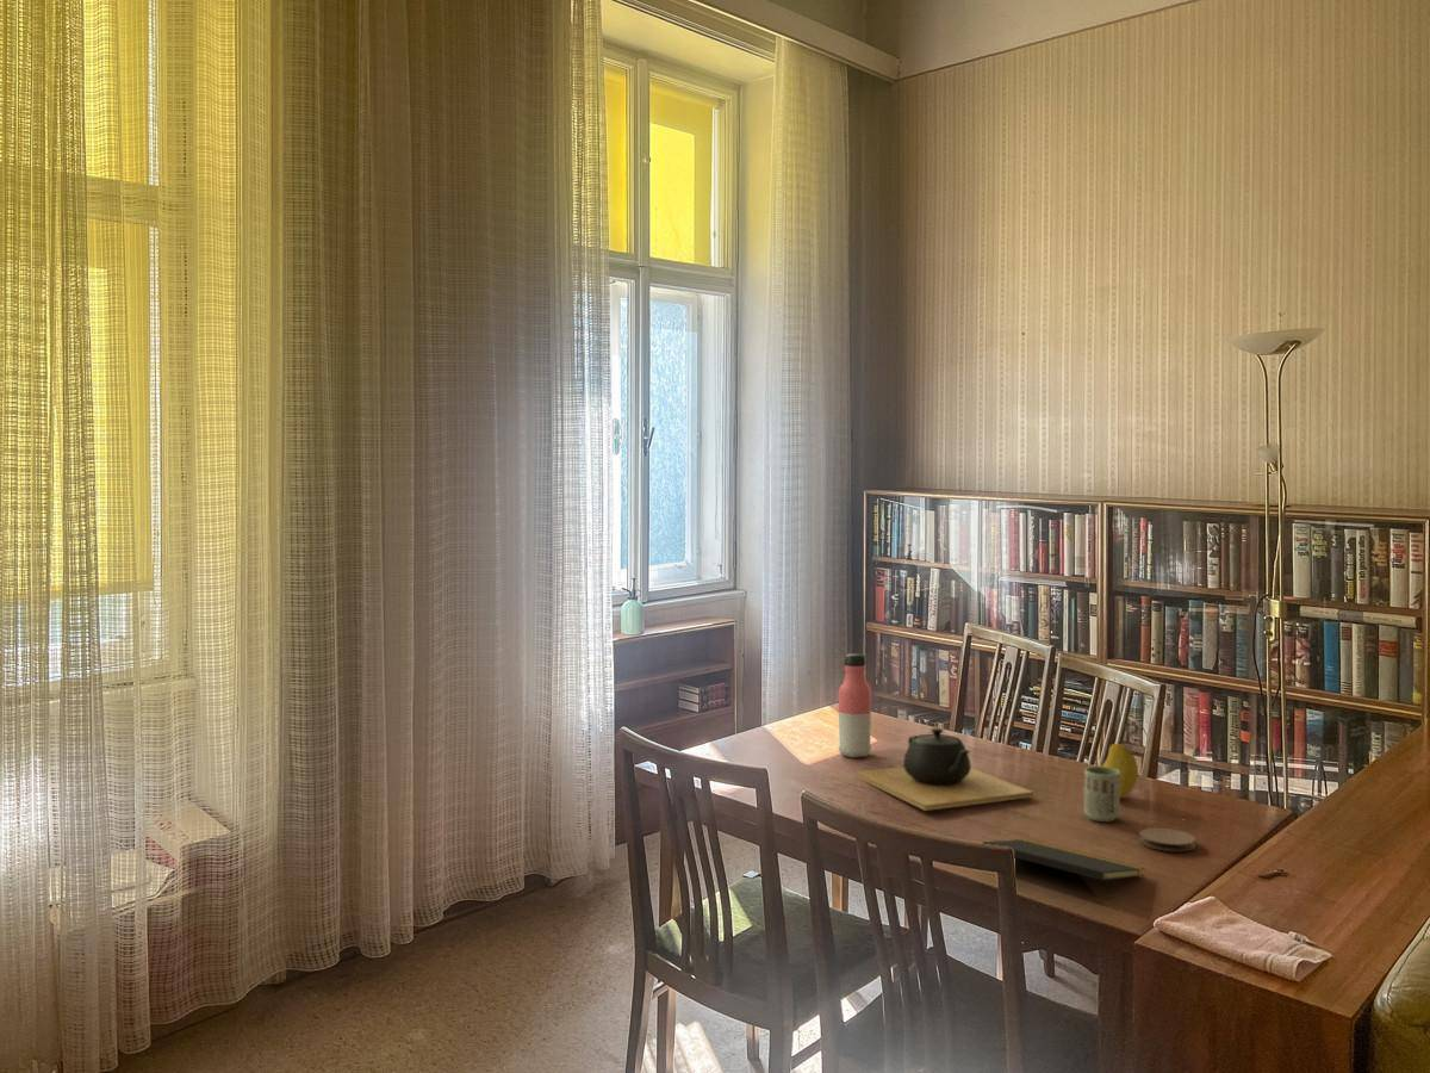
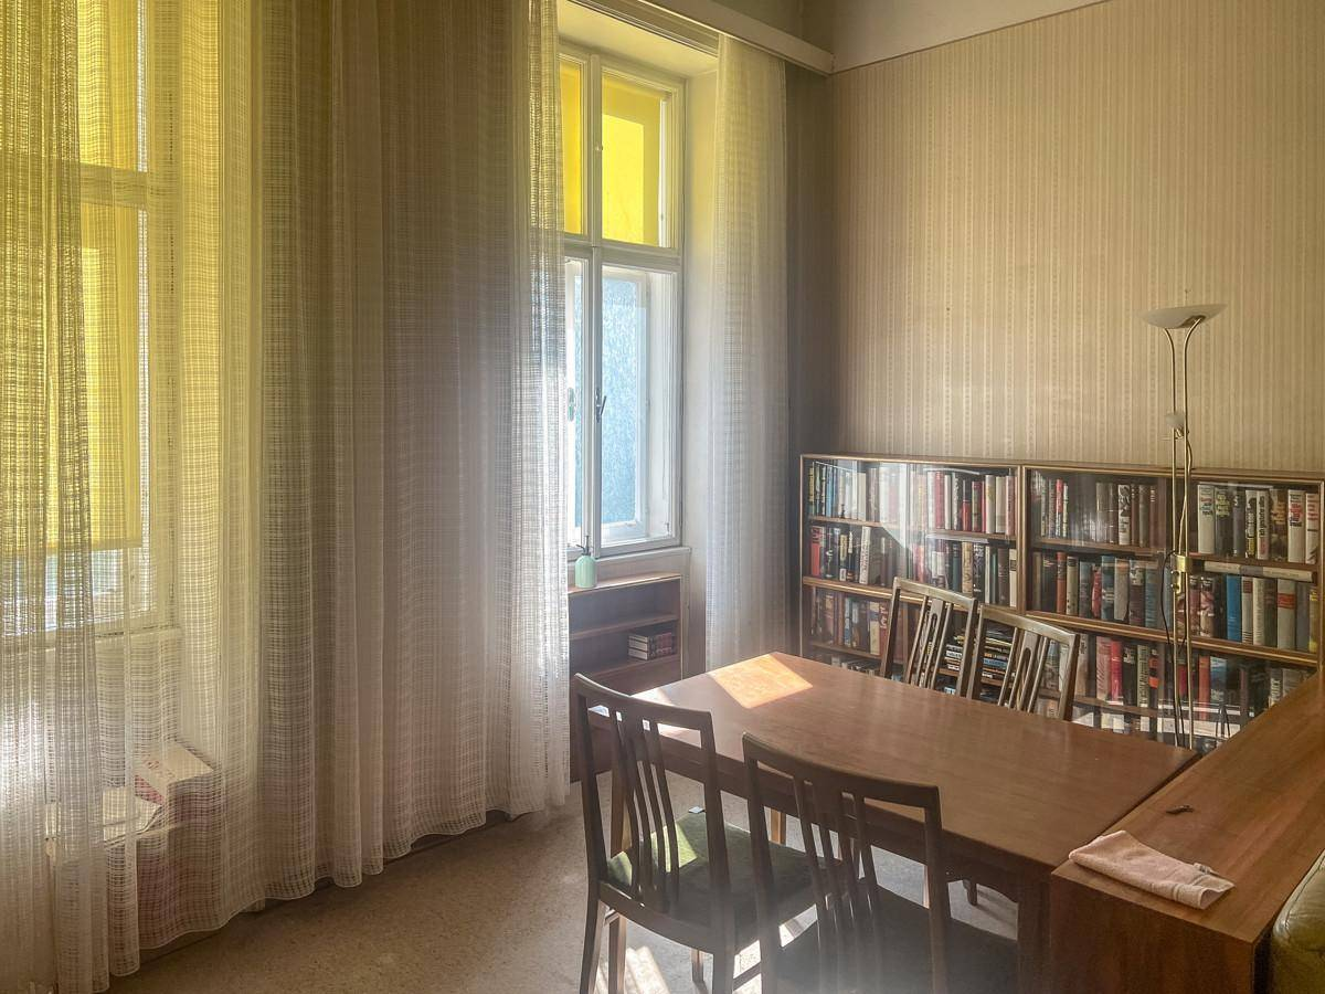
- fruit [1101,743,1139,800]
- notepad [982,838,1146,901]
- water bottle [837,652,872,758]
- coaster [1138,827,1196,852]
- cup [1083,765,1121,823]
- teapot [854,727,1034,812]
